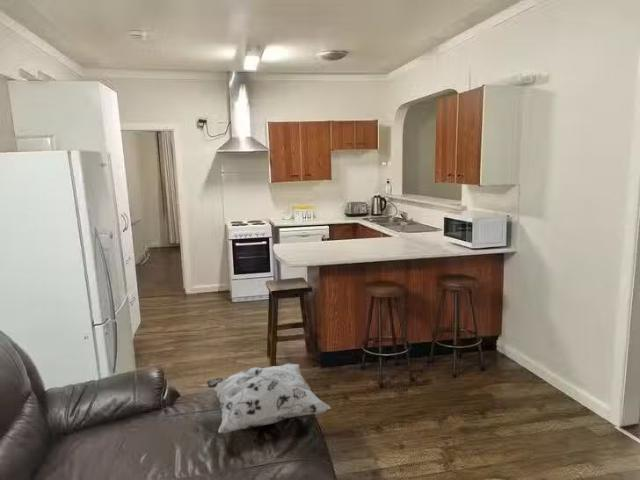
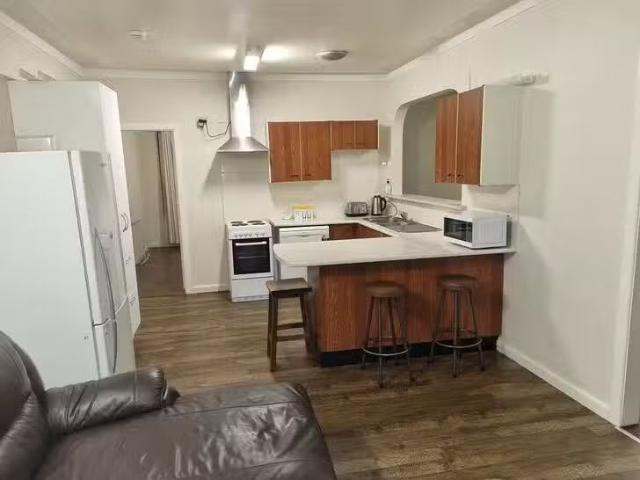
- decorative pillow [206,363,332,434]
